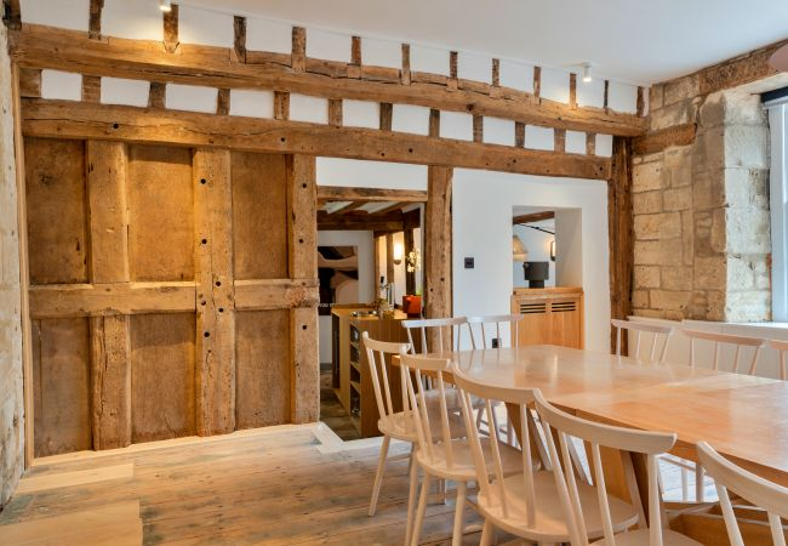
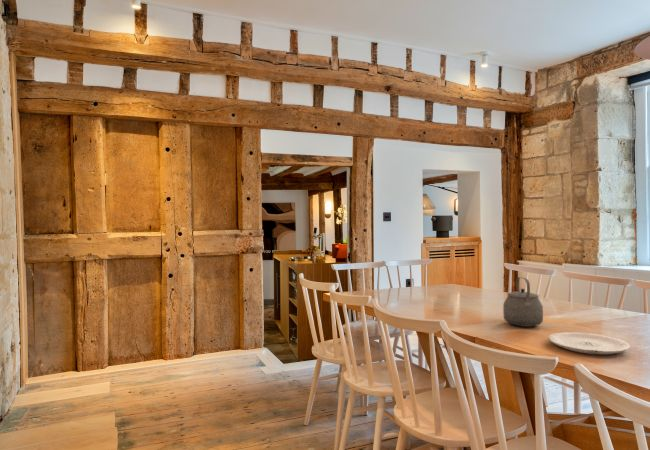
+ tea kettle [502,276,544,328]
+ plate [547,331,631,355]
